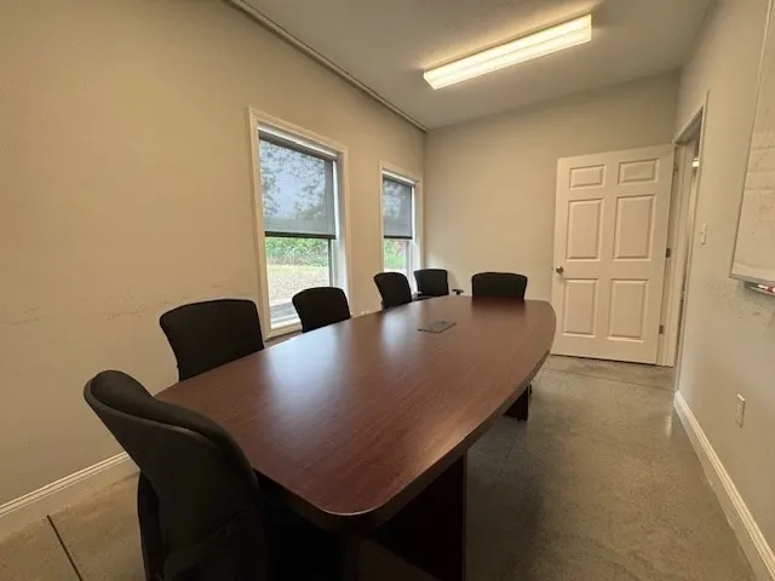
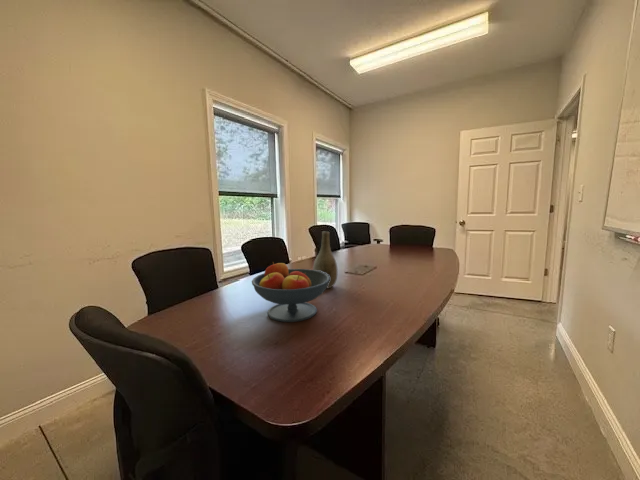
+ fruit bowl [251,262,330,323]
+ vase [312,231,339,290]
